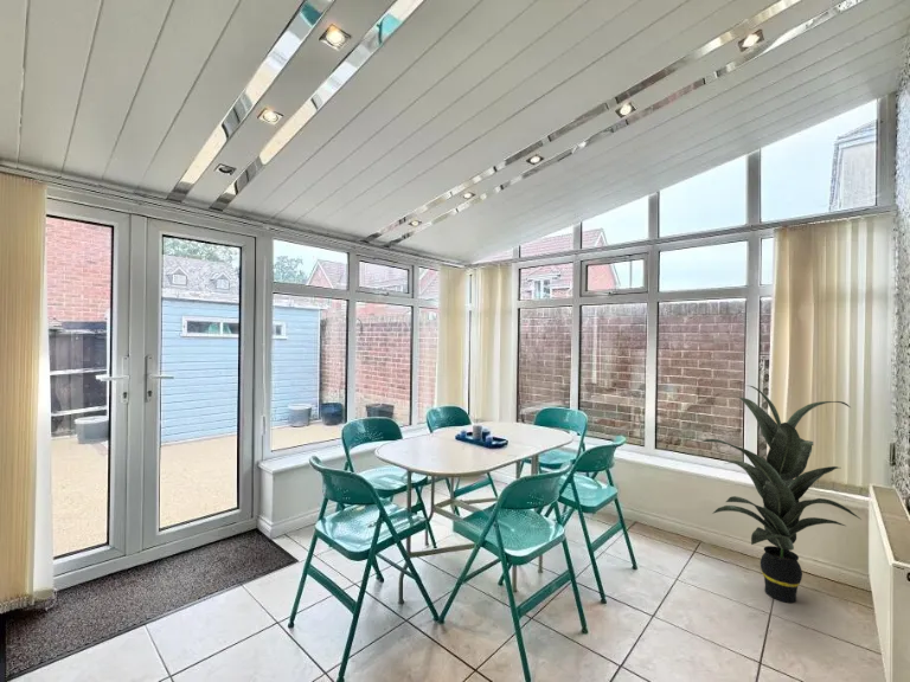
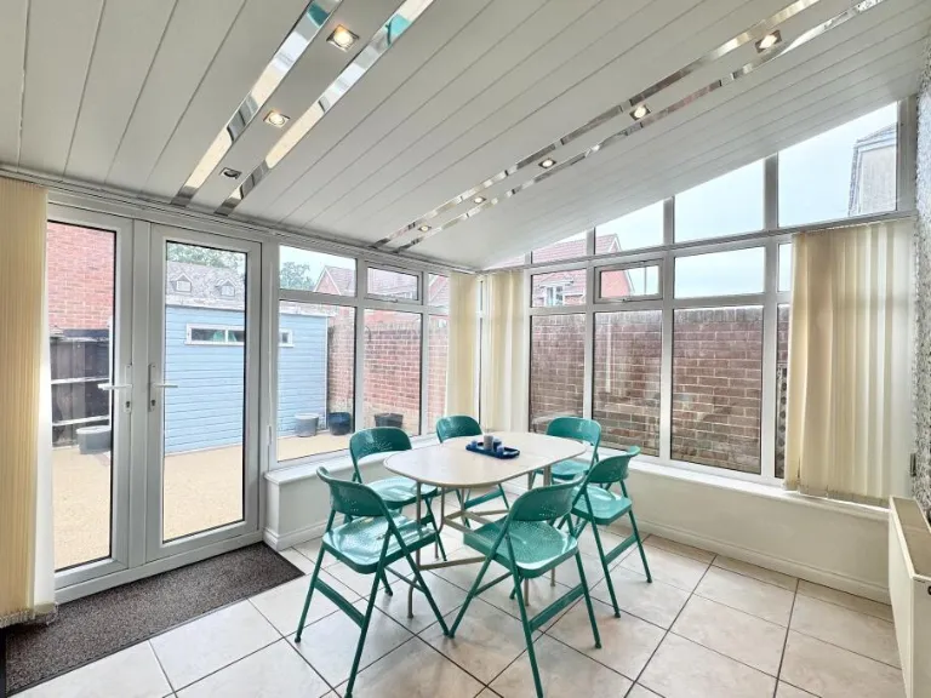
- indoor plant [701,384,863,604]
